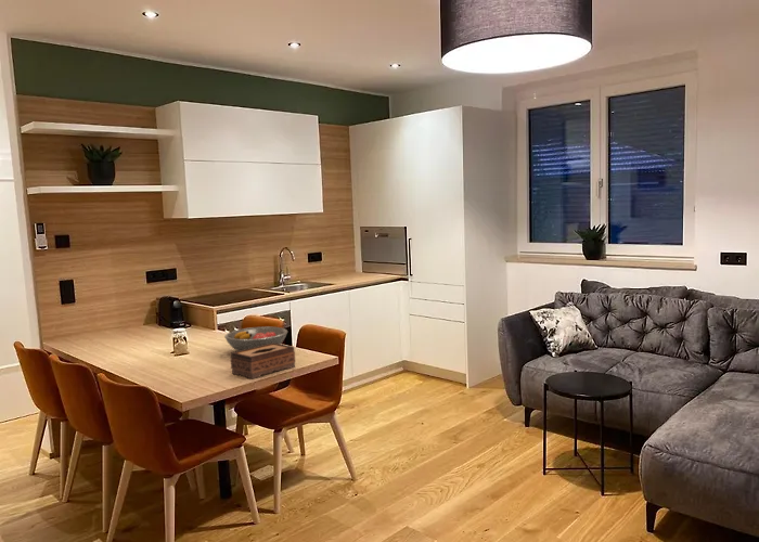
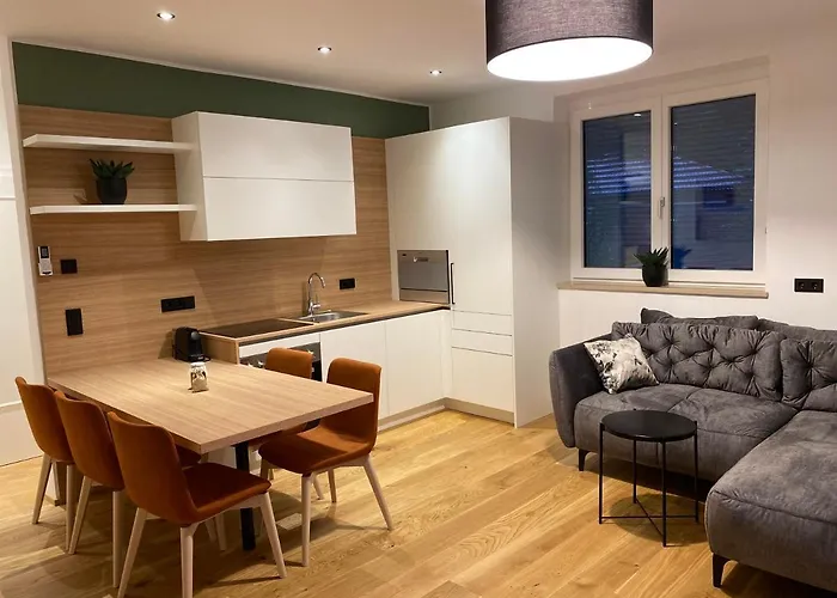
- fruit bowl [223,325,288,351]
- tissue box [230,343,296,379]
